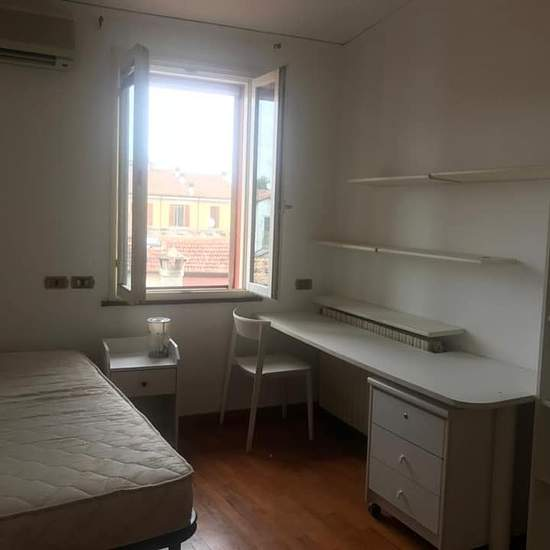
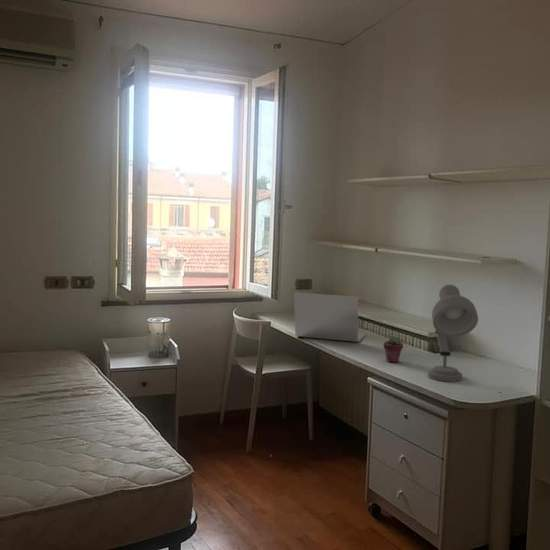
+ desk lamp [427,284,479,383]
+ laptop [293,291,367,343]
+ potted succulent [383,335,404,363]
